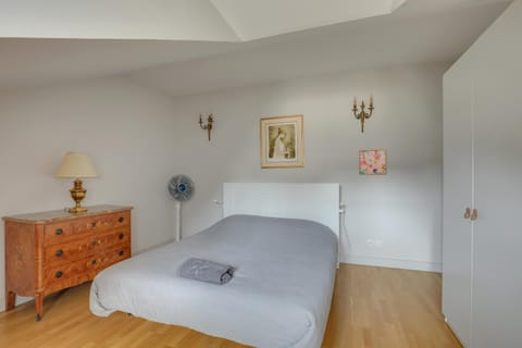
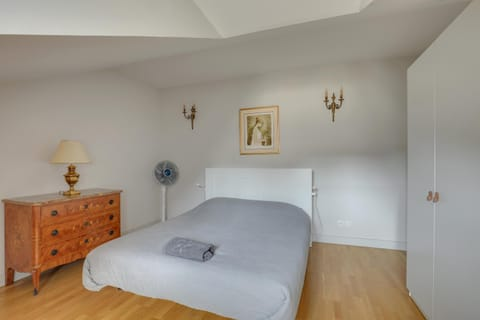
- wall art [358,148,387,176]
